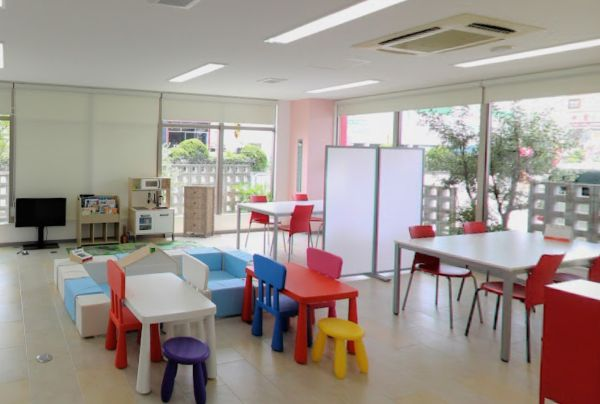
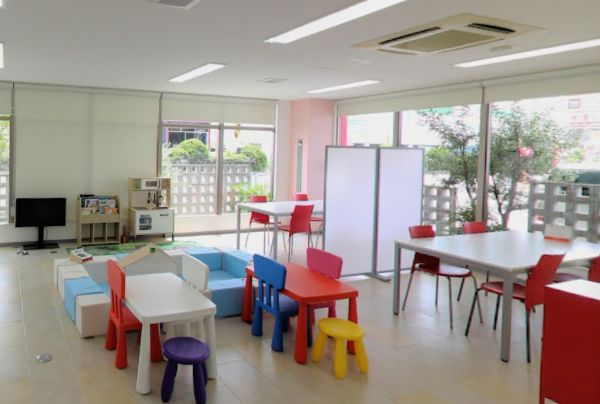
- storage cabinet [182,185,216,239]
